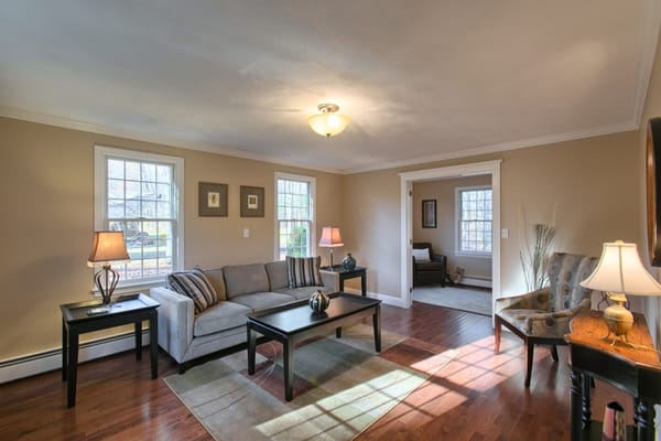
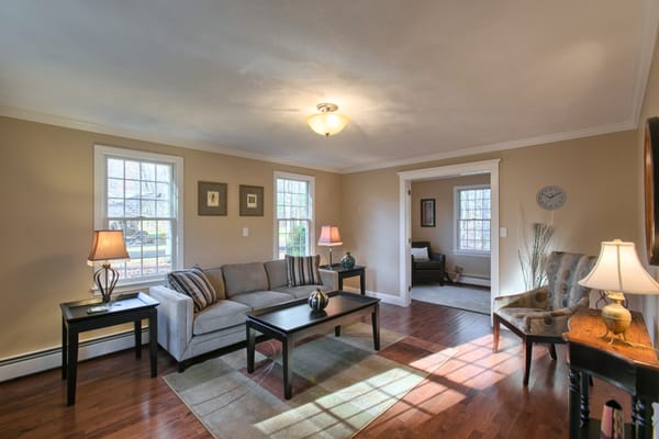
+ wall clock [535,184,568,212]
